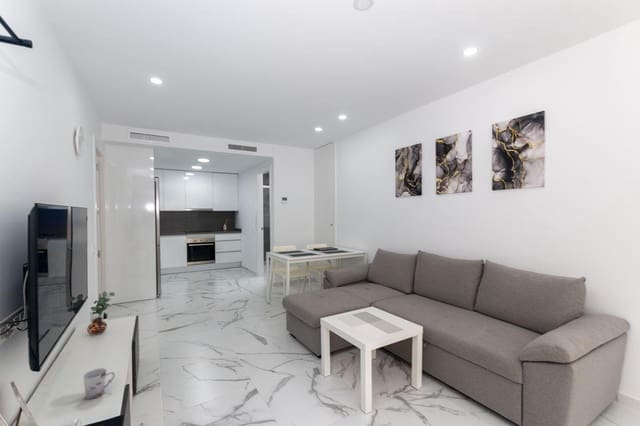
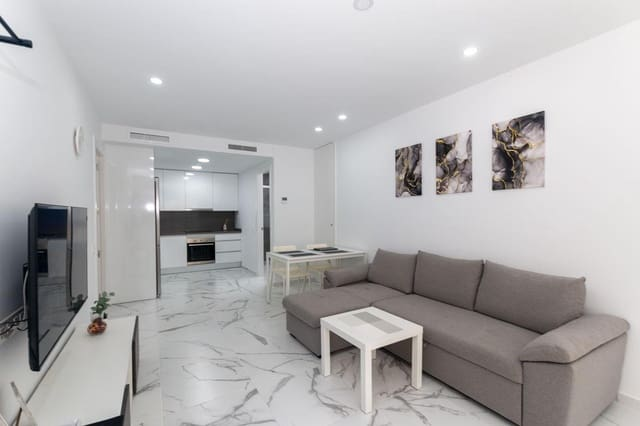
- cup [82,367,116,400]
